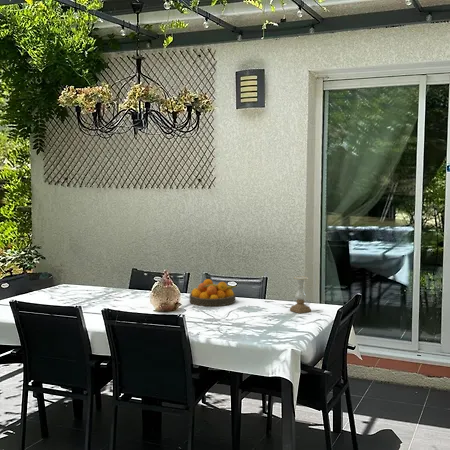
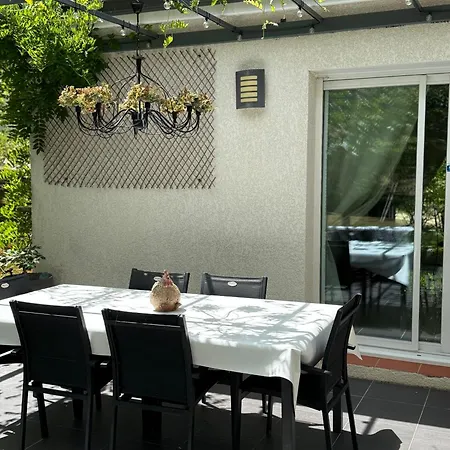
- fruit bowl [188,278,237,307]
- candle holder [289,275,312,314]
